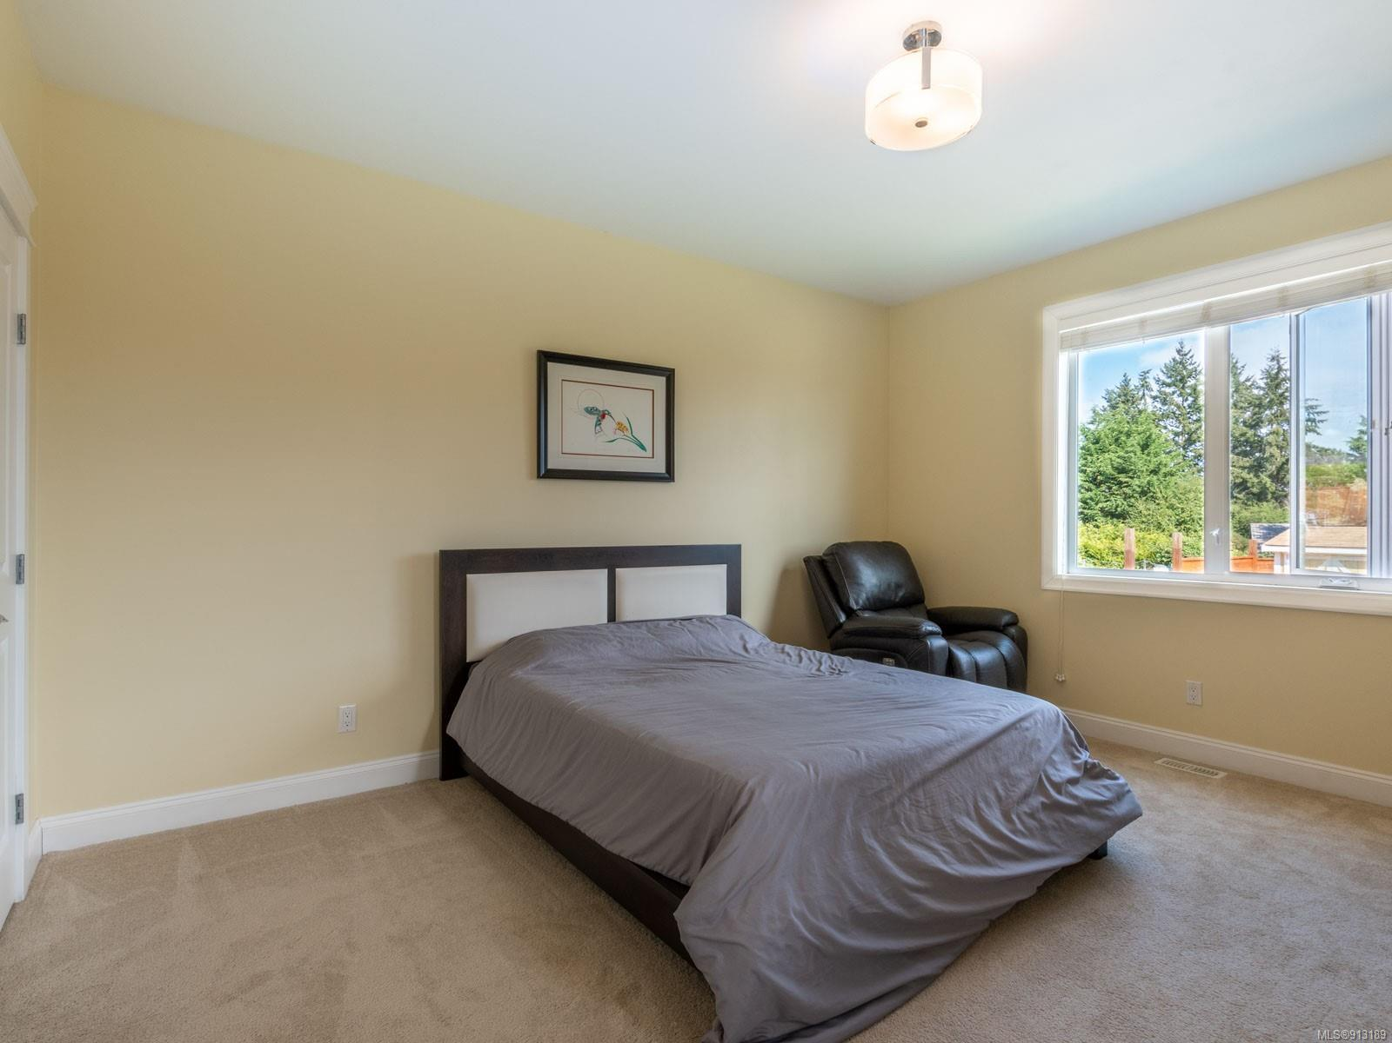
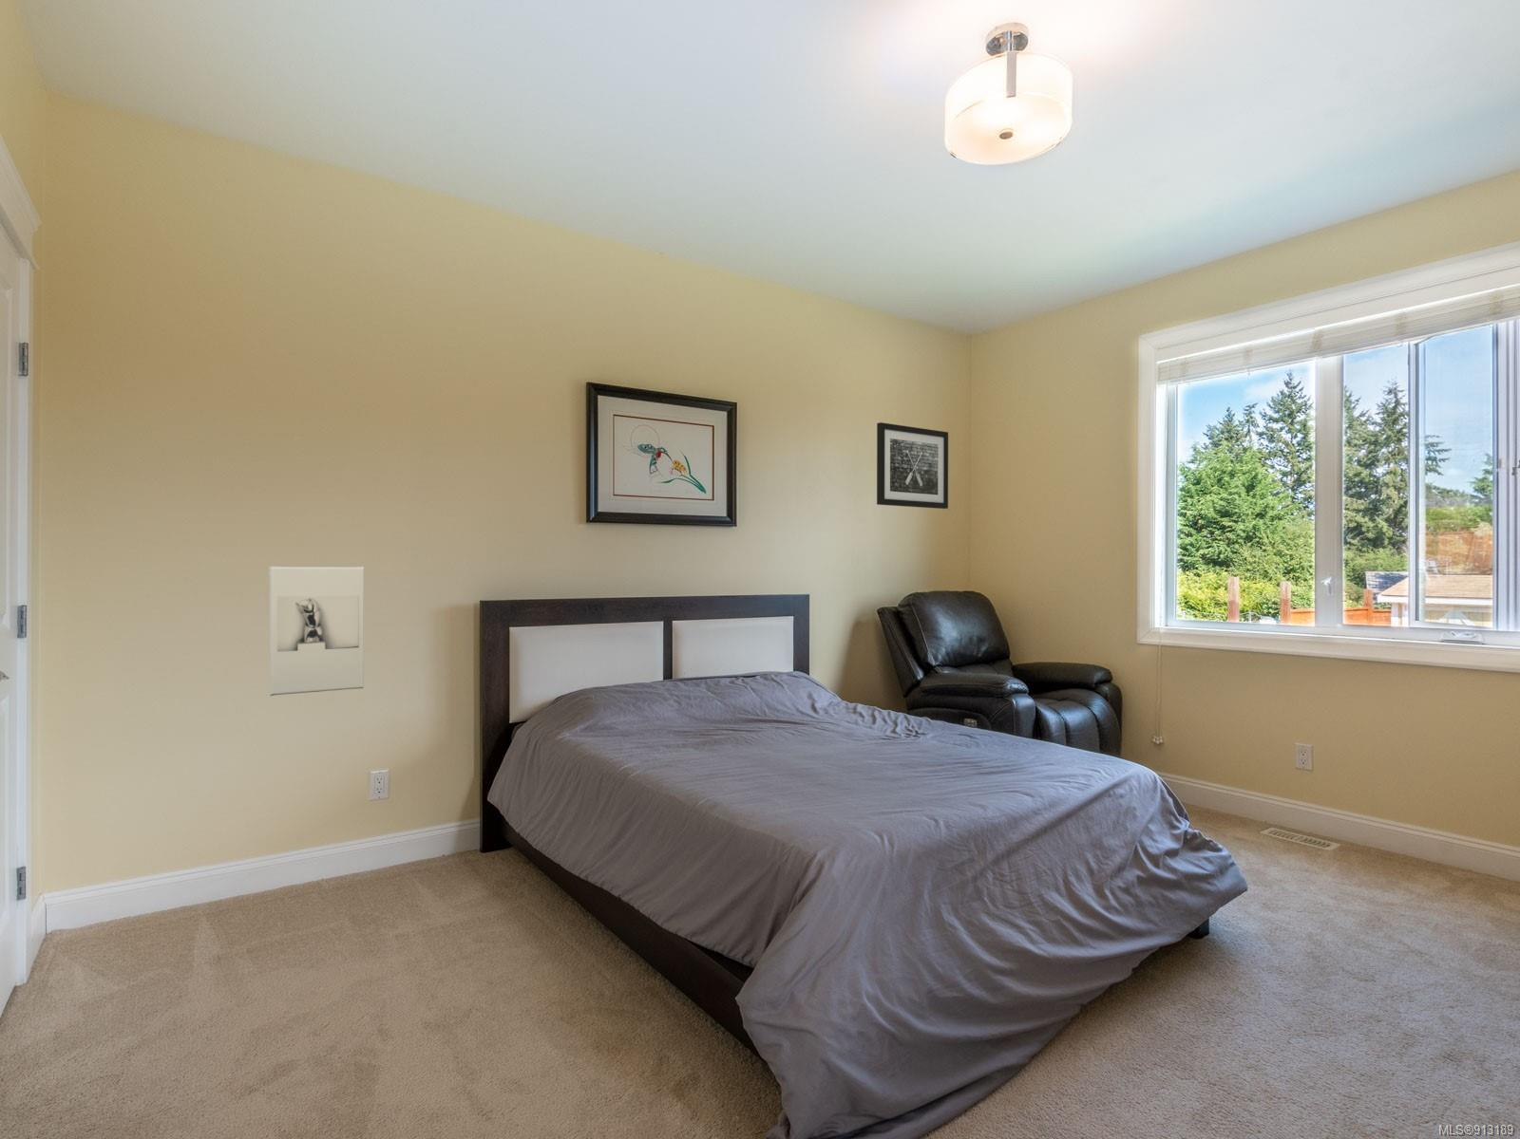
+ wall art [876,421,949,510]
+ wall sculpture [267,565,365,696]
